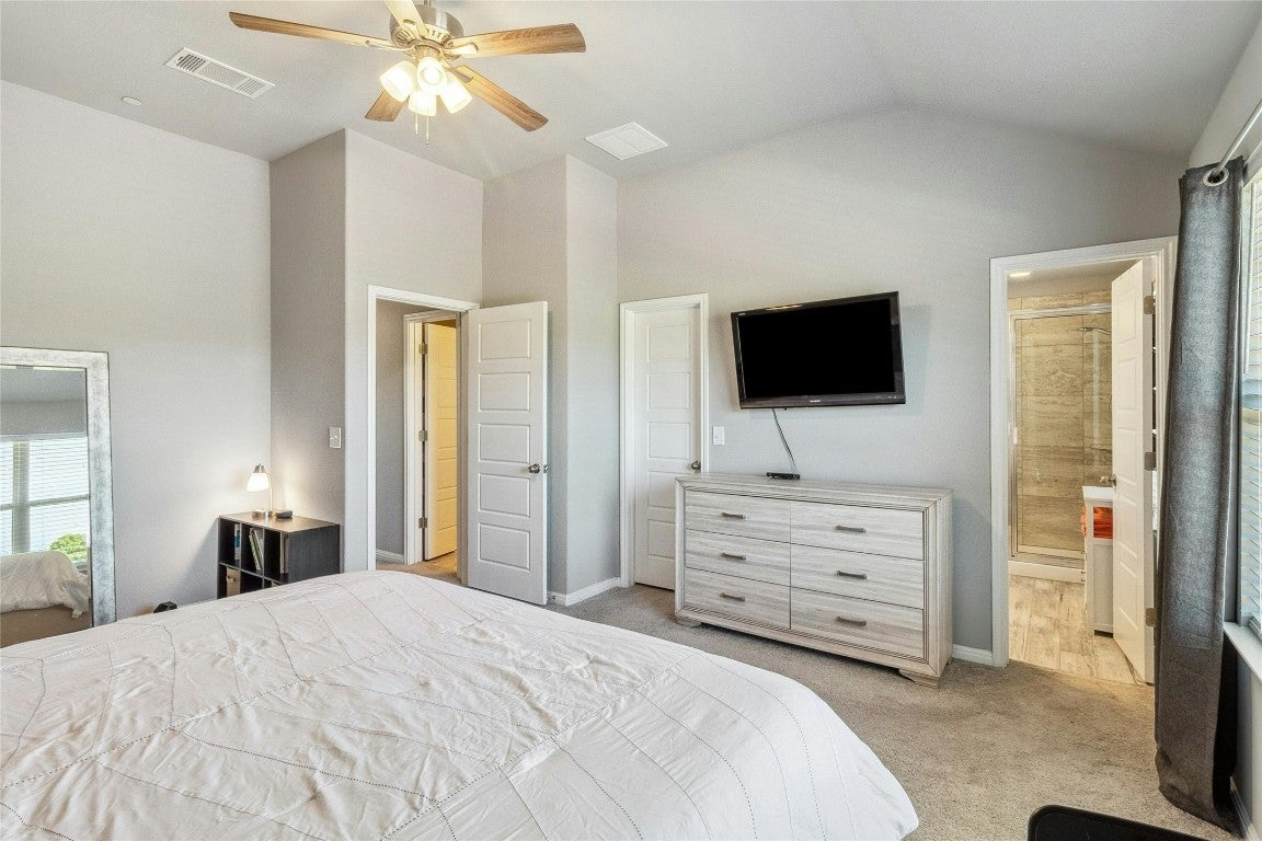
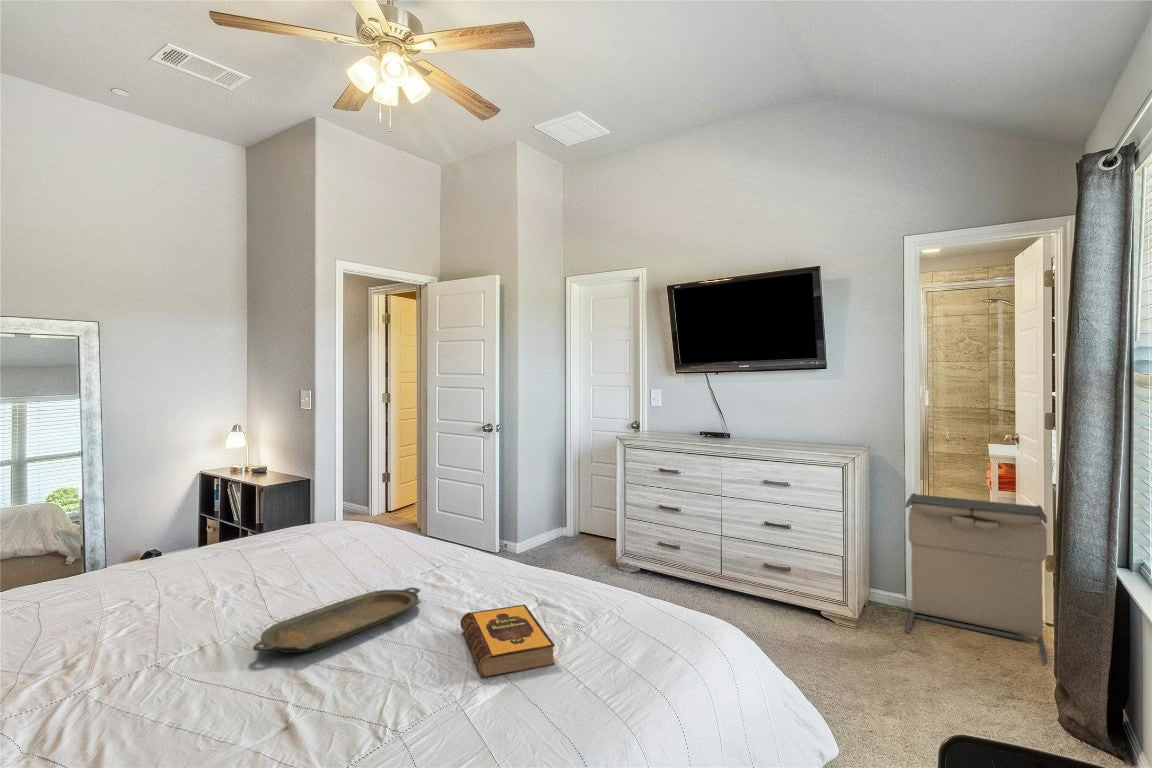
+ hardback book [459,604,556,679]
+ laundry hamper [904,492,1049,665]
+ serving tray [252,586,421,654]
